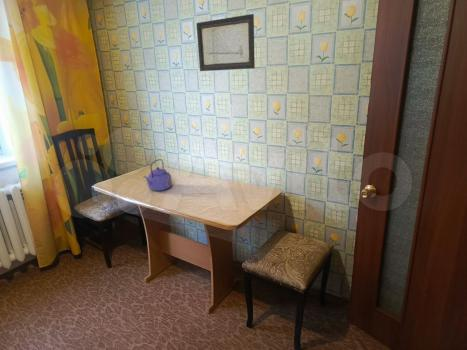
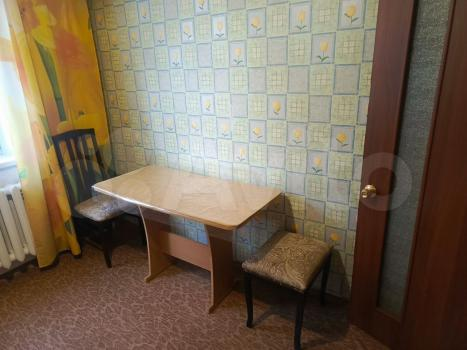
- wall art [196,13,256,72]
- kettle [143,158,173,192]
